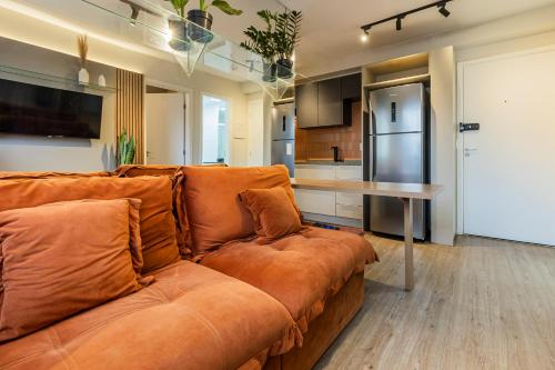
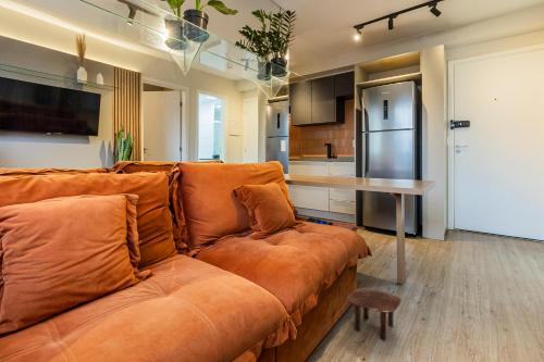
+ side table [346,288,453,341]
